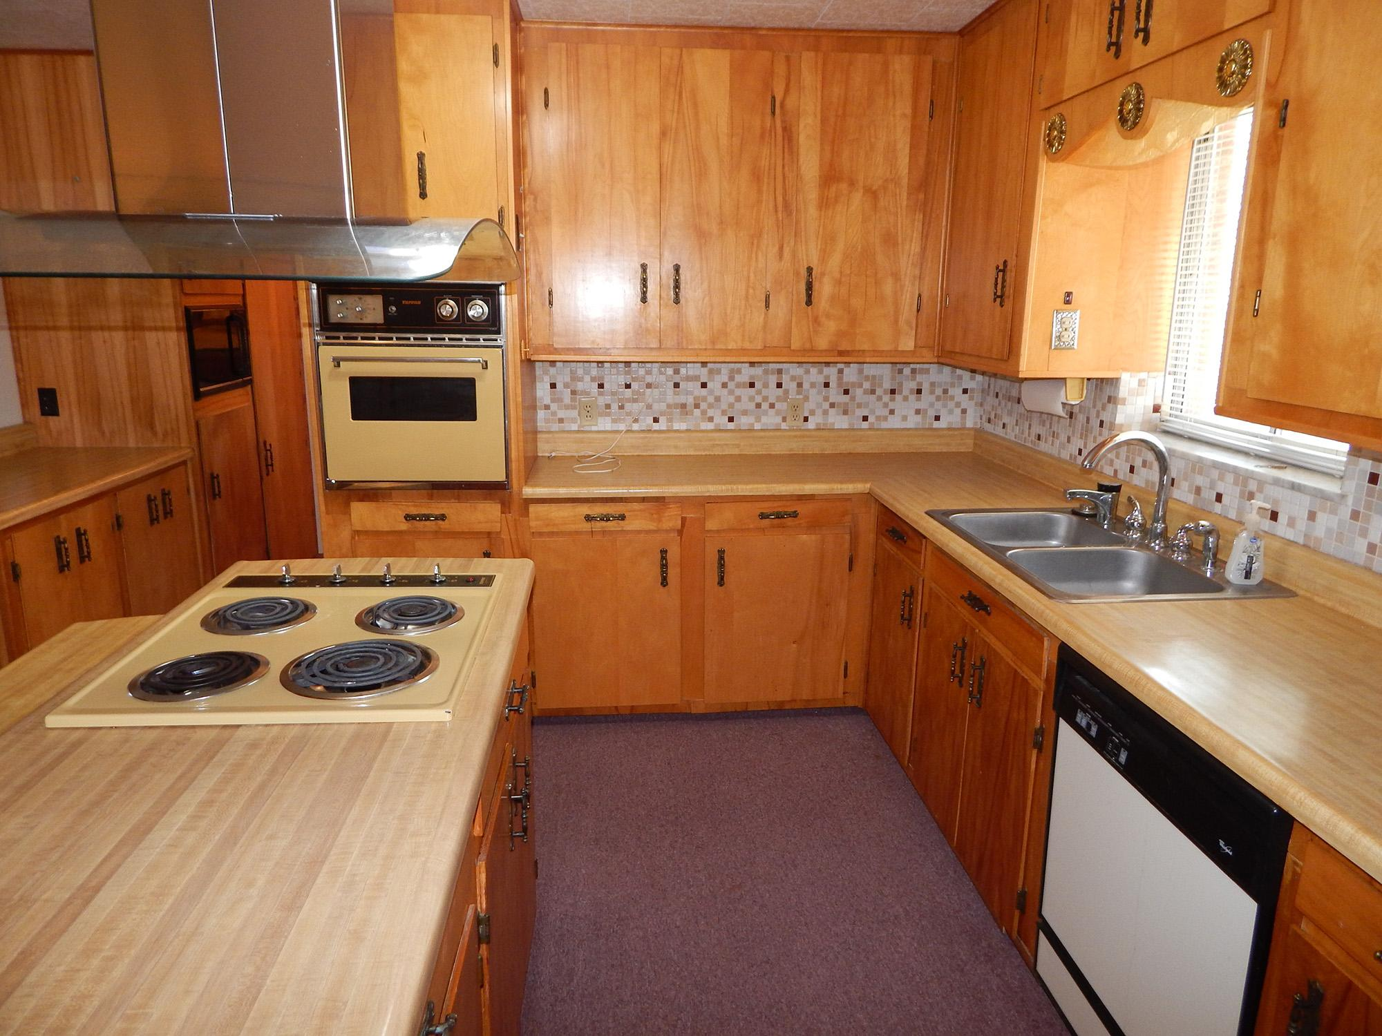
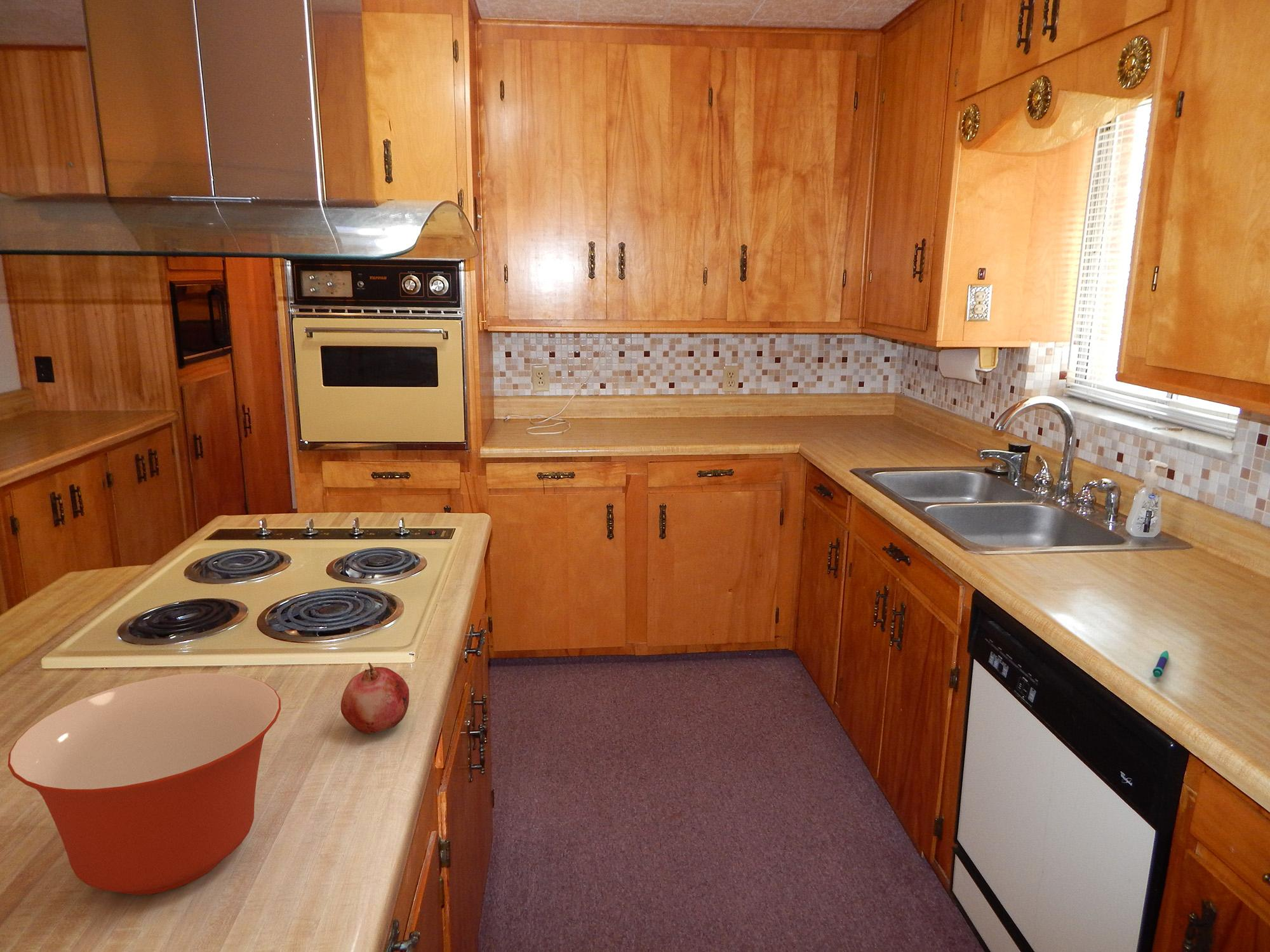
+ fruit [340,662,410,735]
+ mixing bowl [7,673,281,896]
+ pen [1152,650,1169,678]
